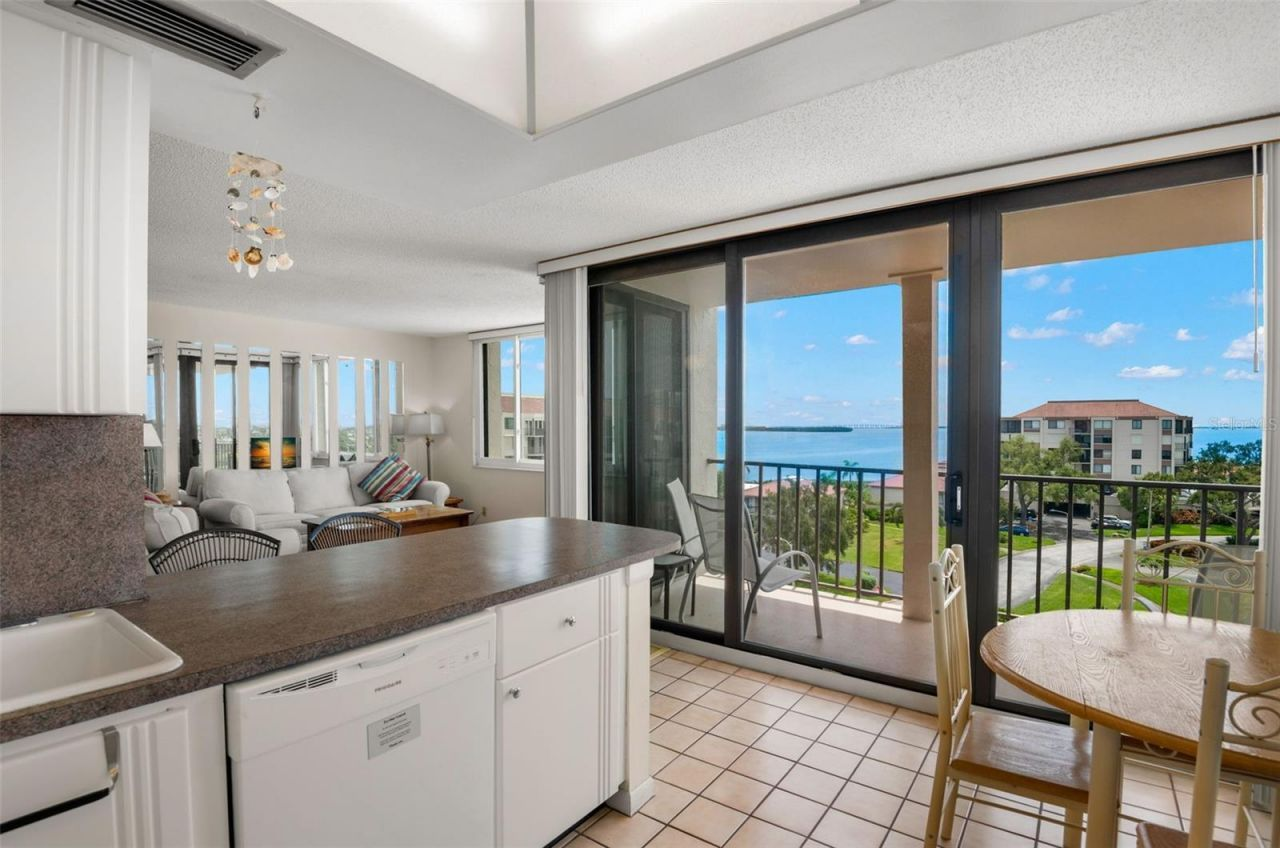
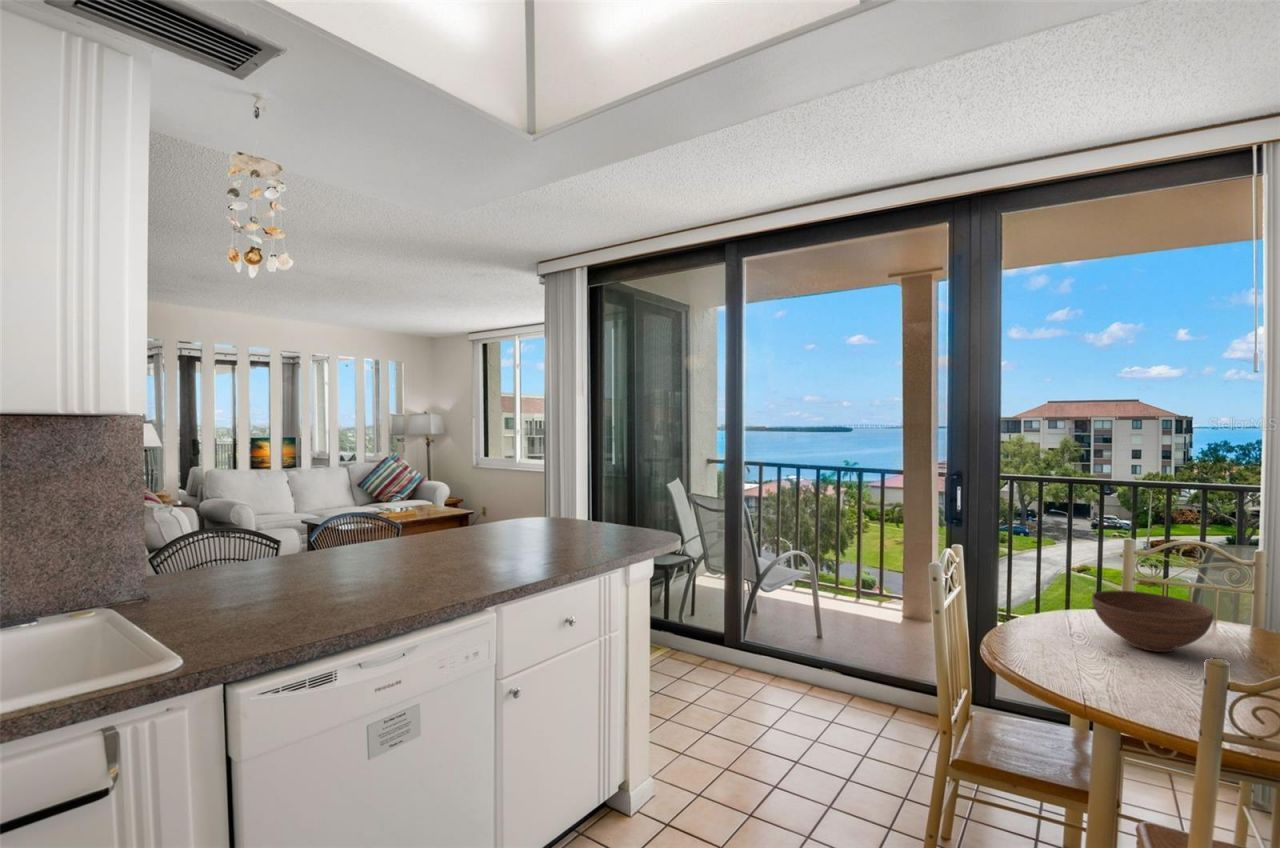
+ bowl [1091,590,1214,653]
